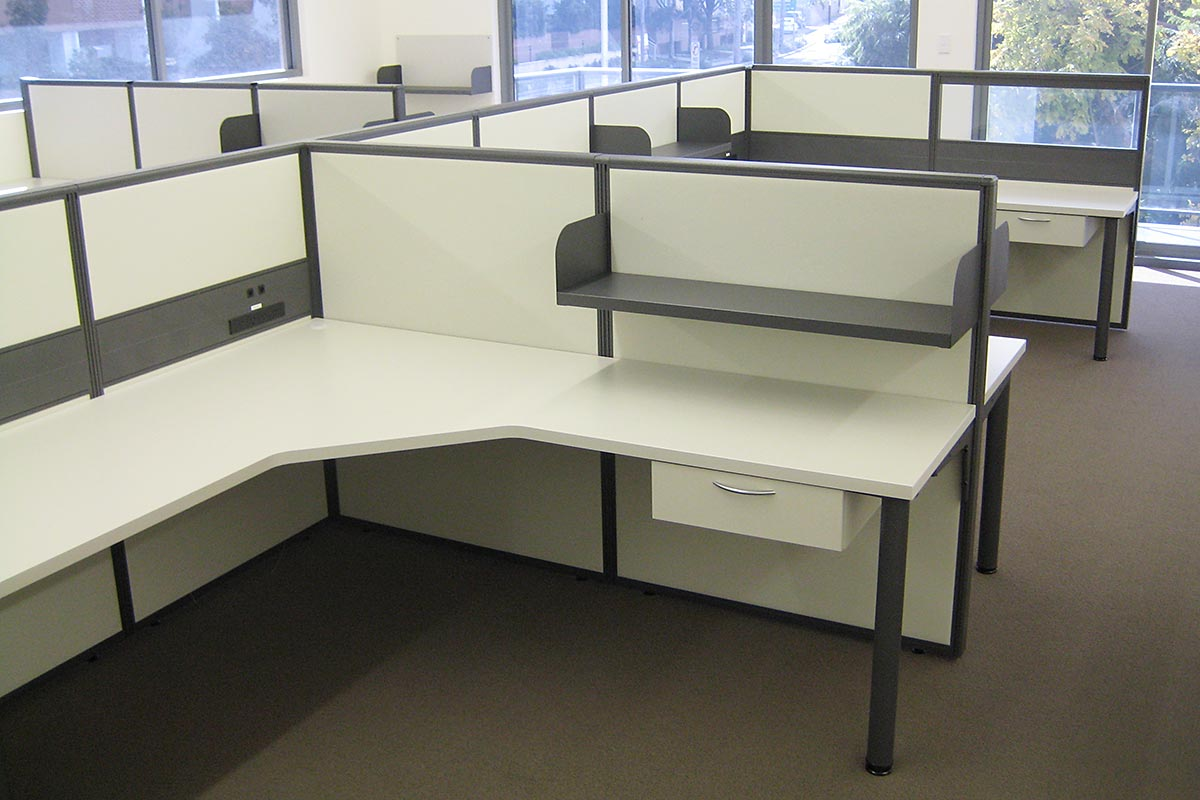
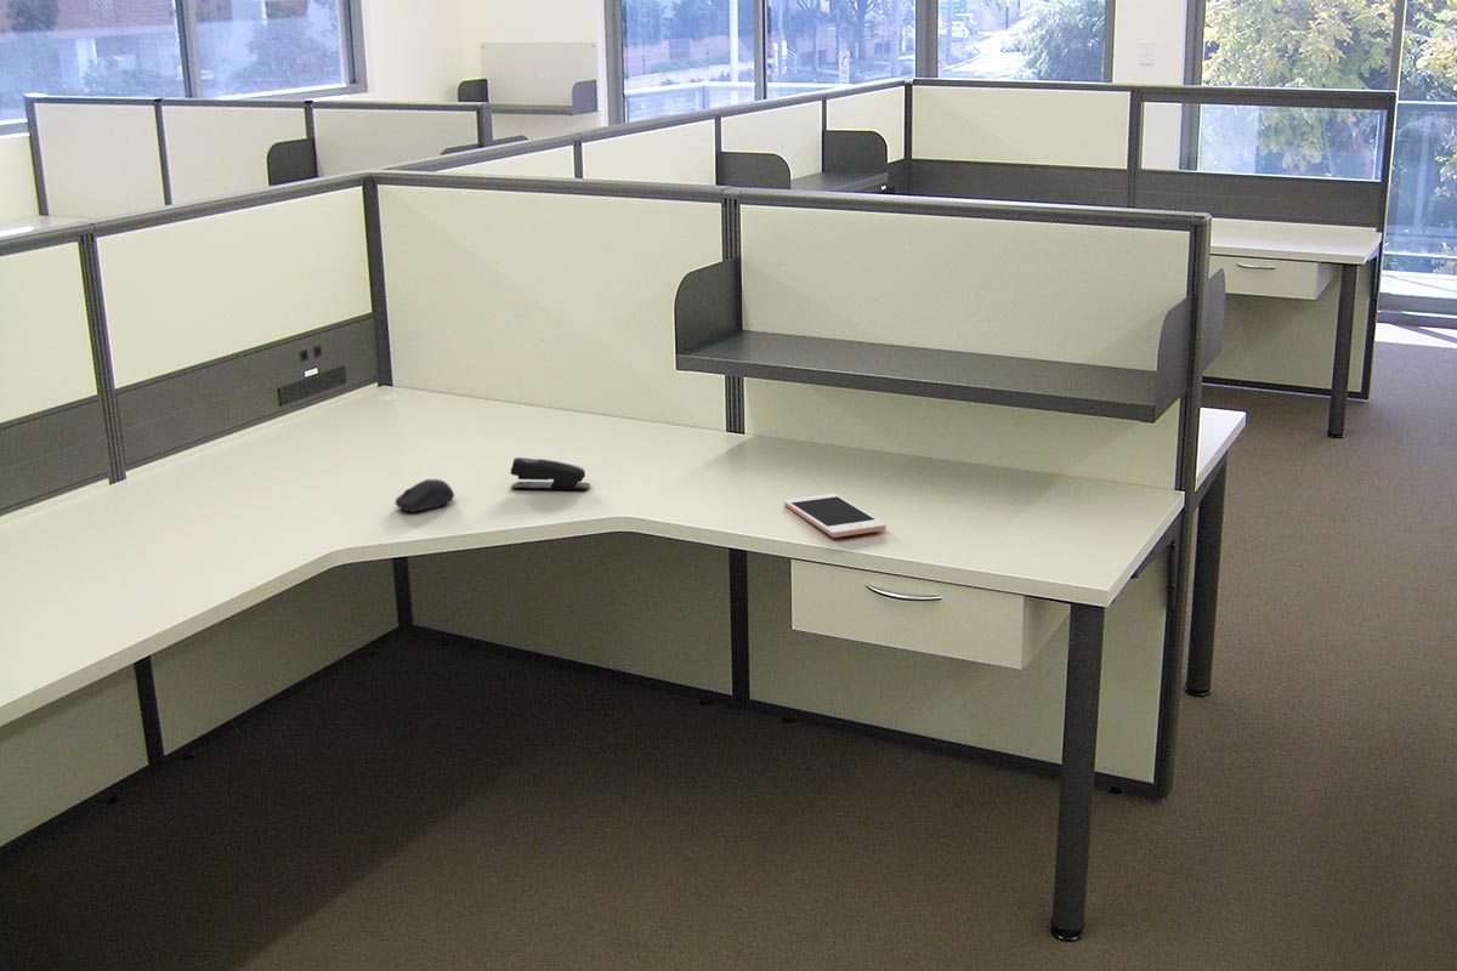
+ stapler [509,456,591,490]
+ cell phone [783,493,886,539]
+ computer mouse [393,478,455,512]
